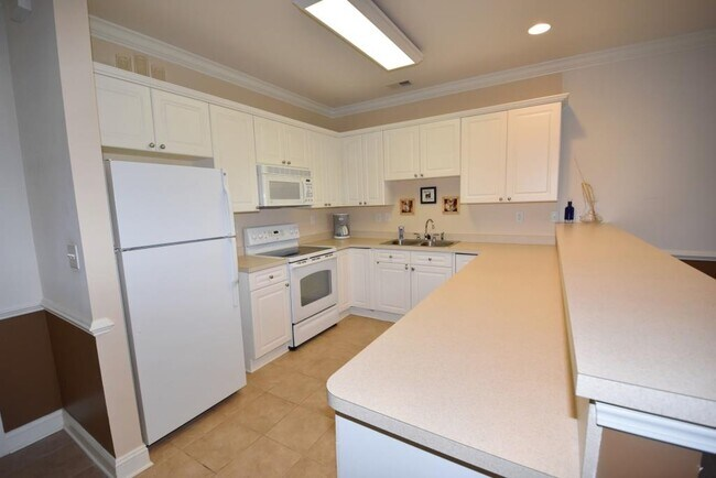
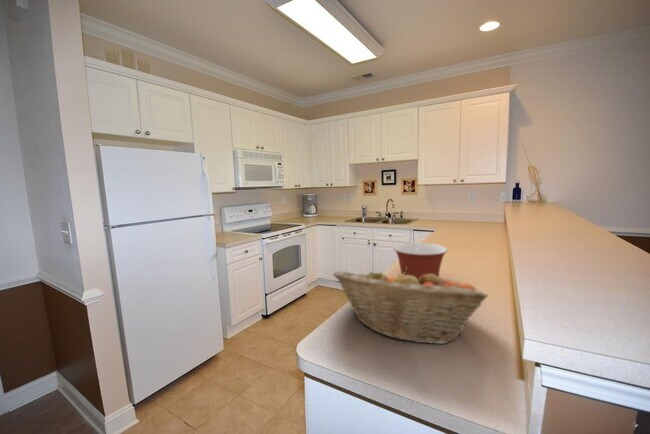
+ fruit basket [332,267,489,345]
+ mixing bowl [392,242,449,282]
